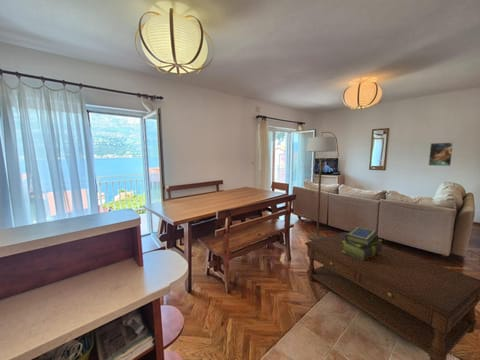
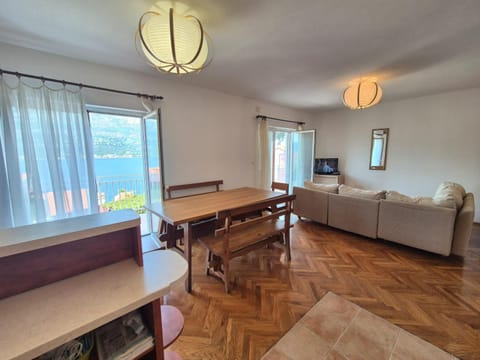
- floor lamp [305,131,340,241]
- stack of books [342,225,383,260]
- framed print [428,141,454,167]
- coffee table [303,231,480,360]
